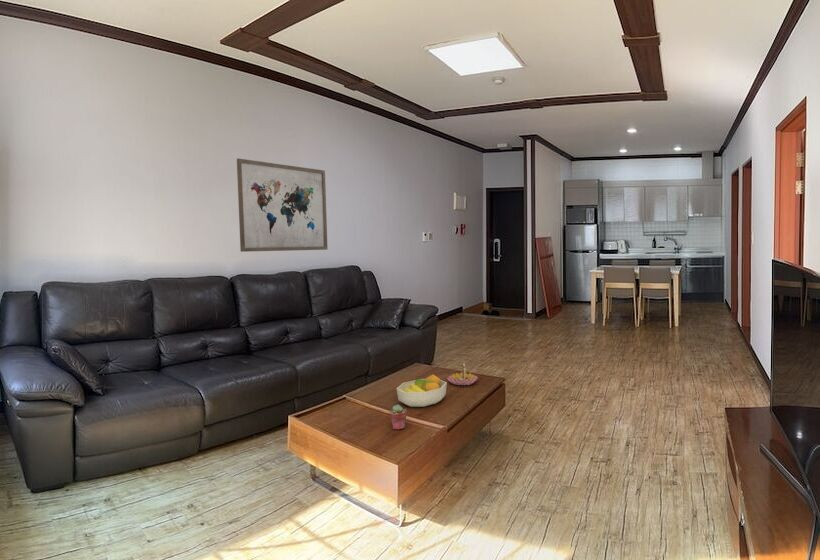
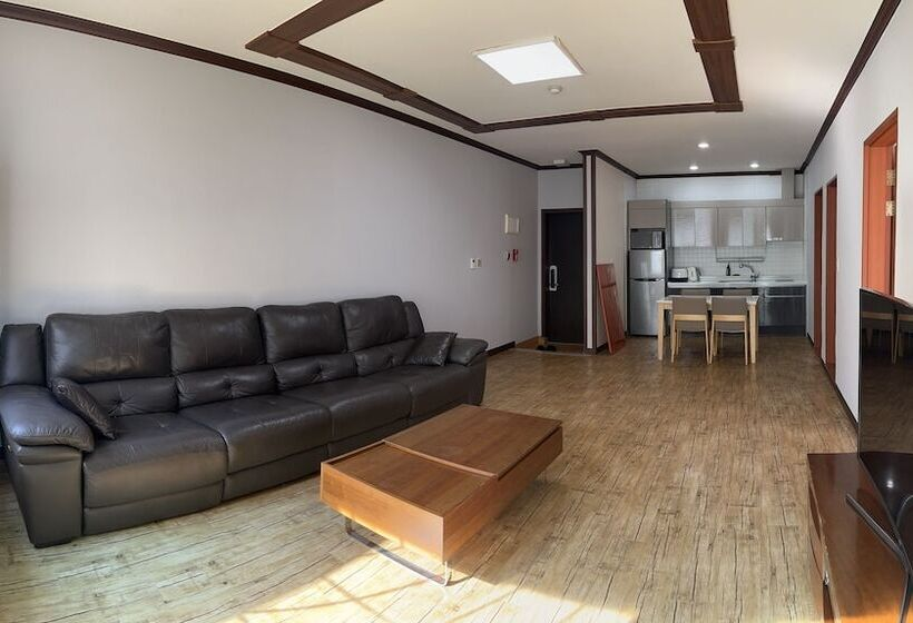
- fruit bowl [396,374,448,408]
- wall art [236,158,329,253]
- candle holder [446,363,479,387]
- potted succulent [388,404,408,431]
